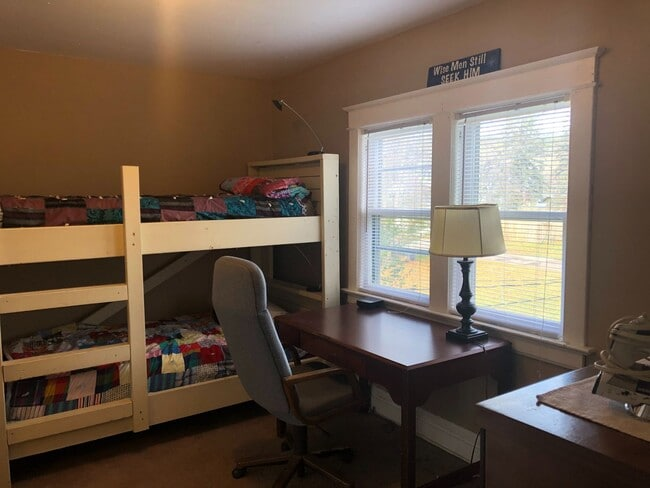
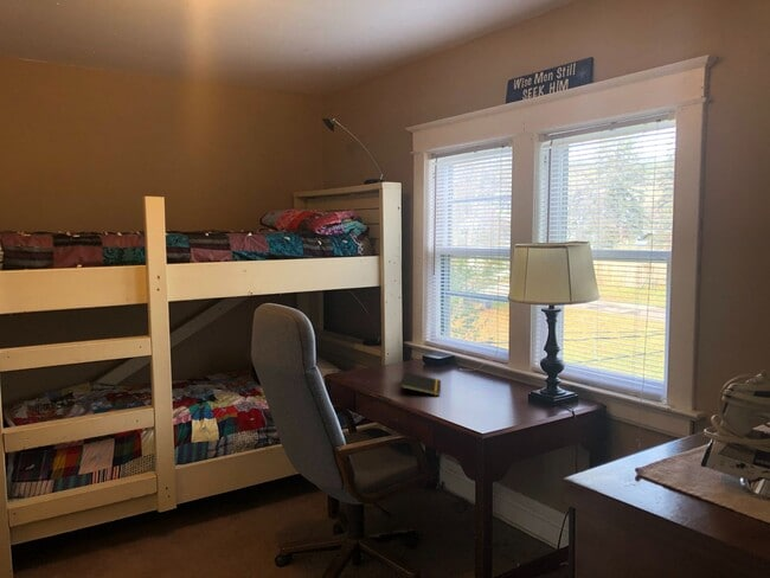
+ notepad [398,371,442,397]
